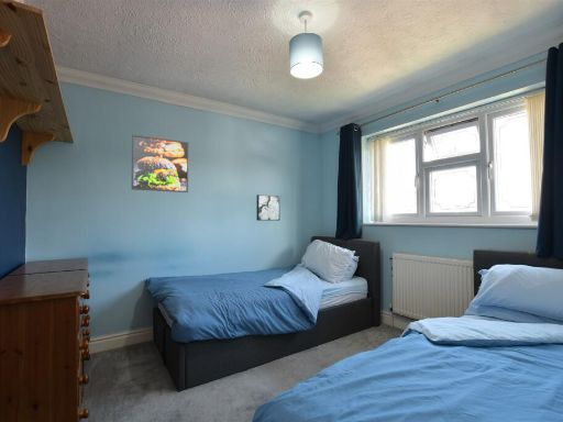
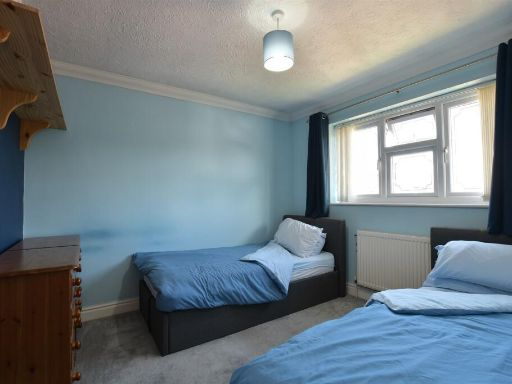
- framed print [131,133,190,193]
- wall art [255,193,280,222]
